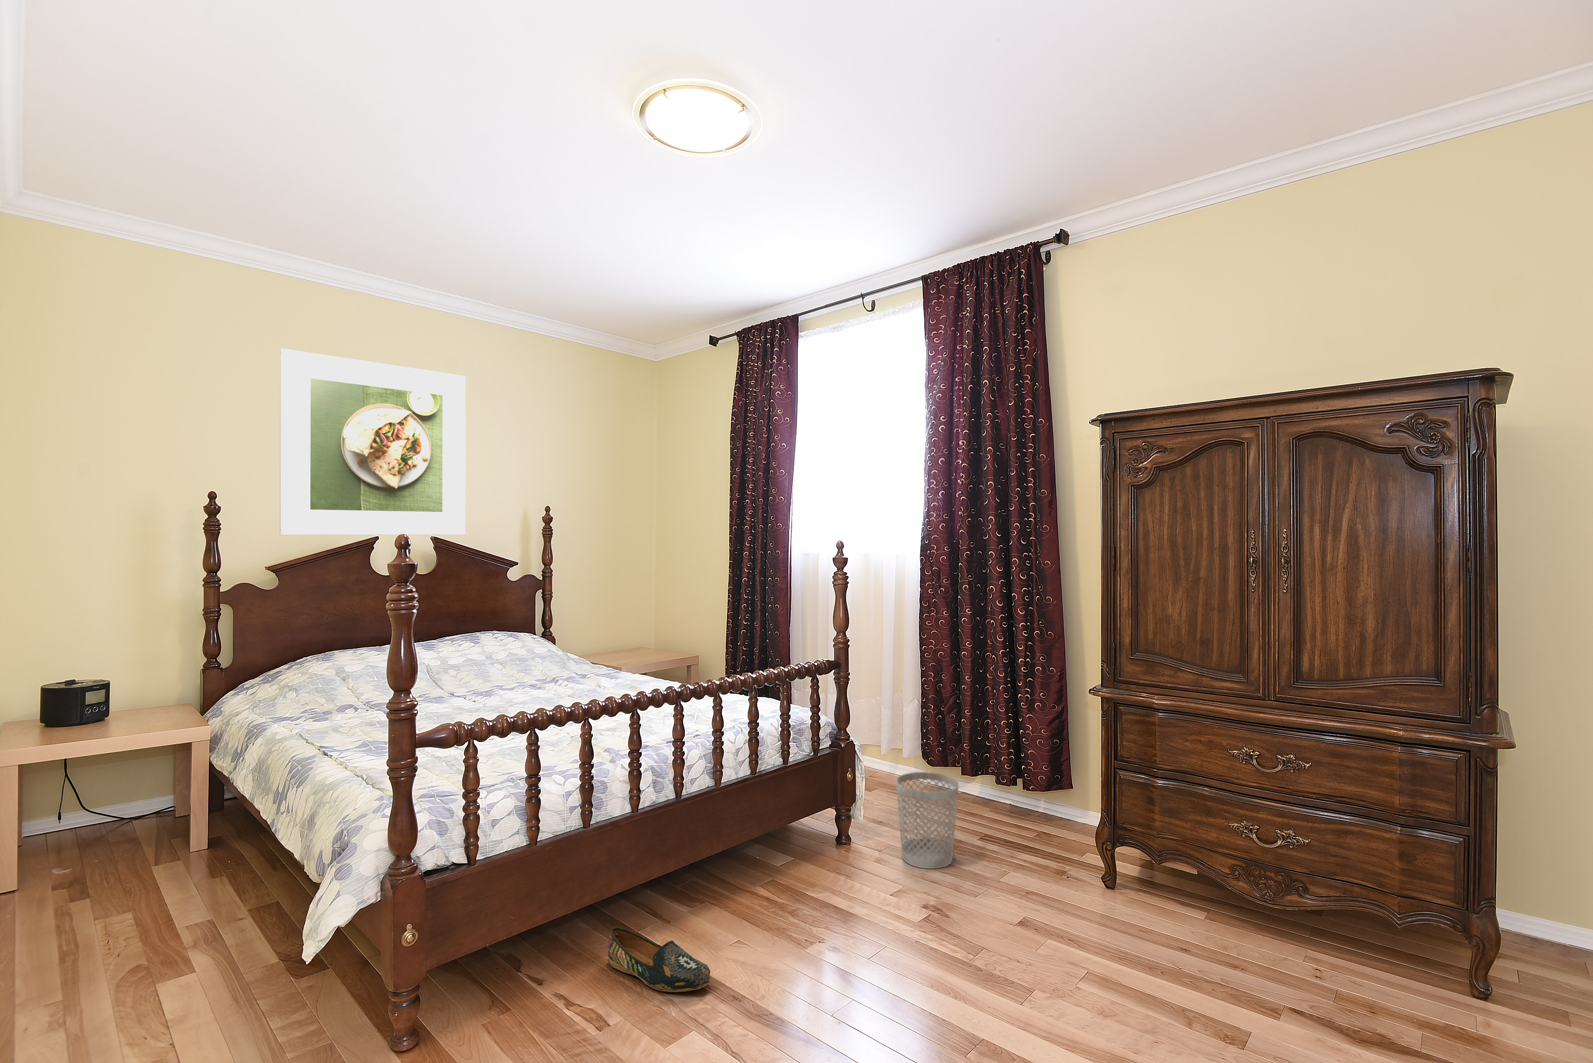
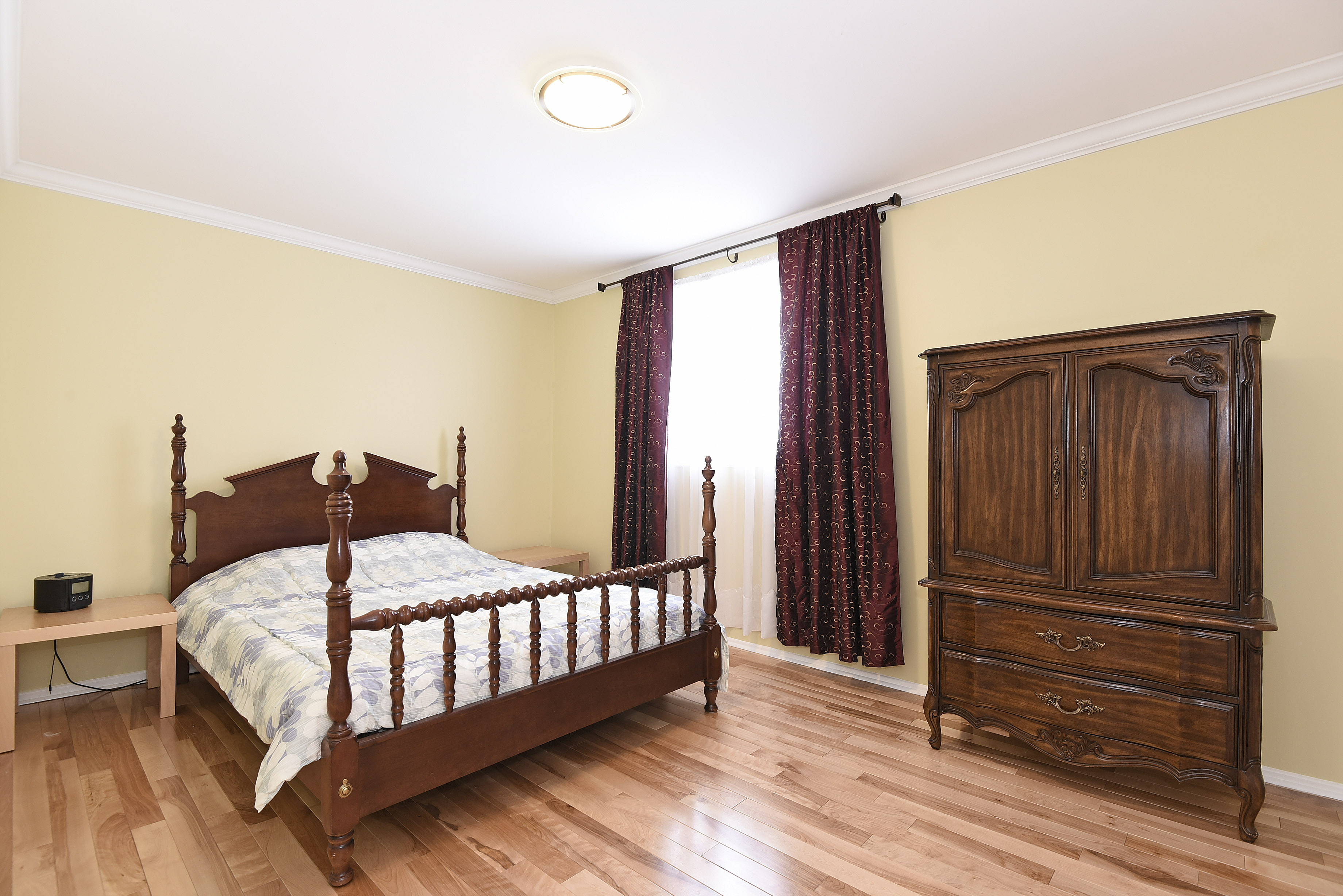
- shoe [607,925,712,993]
- wastebasket [896,771,960,870]
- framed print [279,348,466,535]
